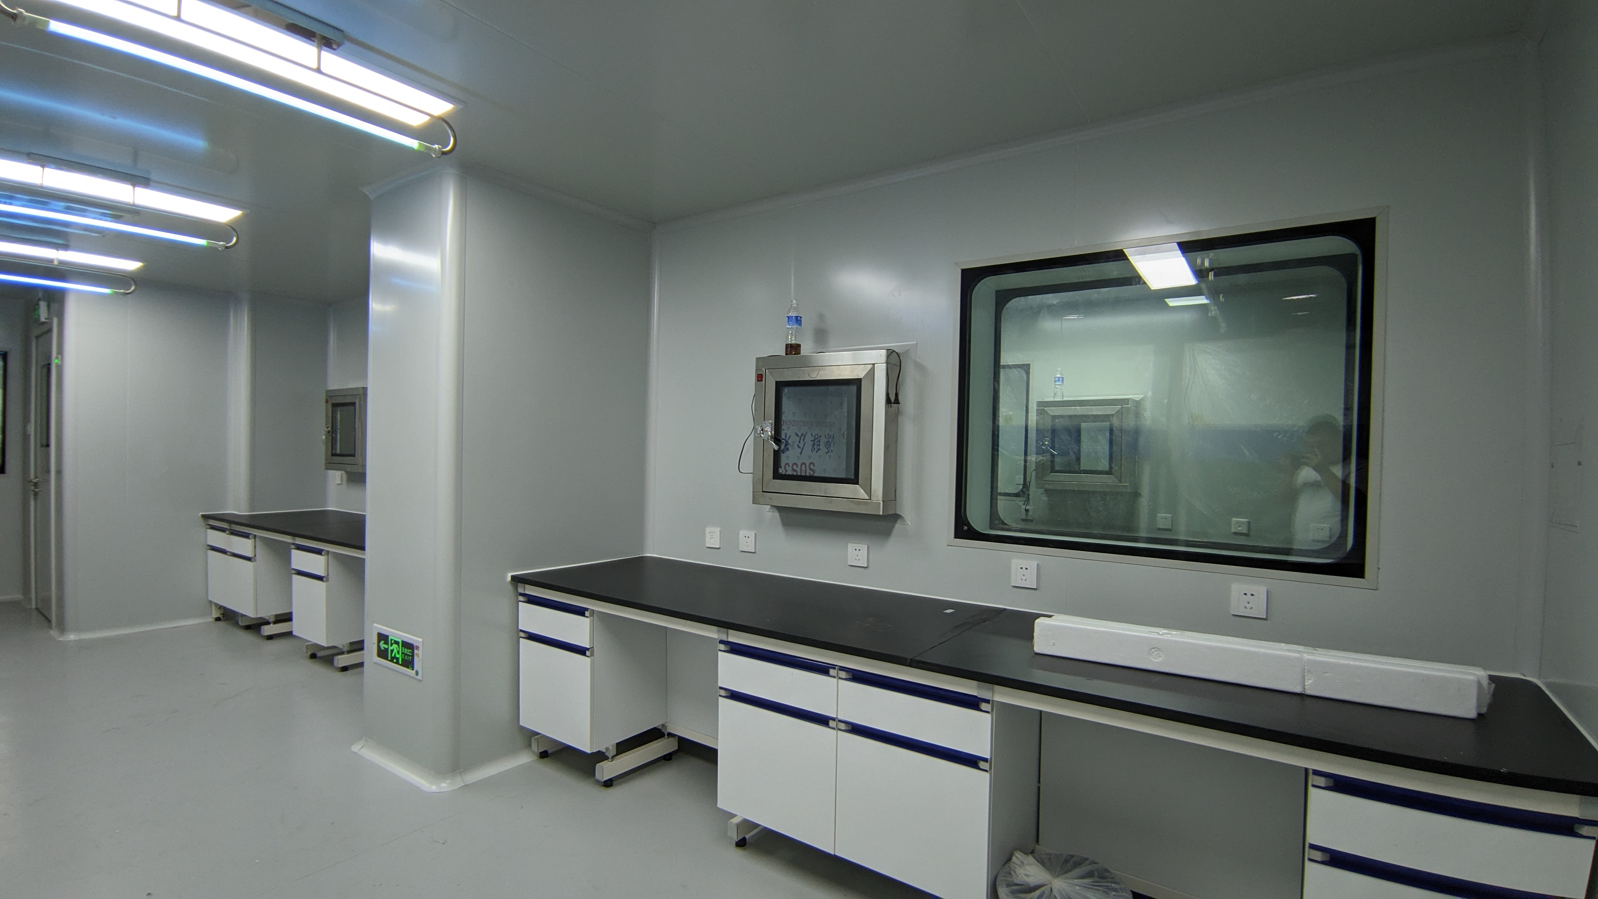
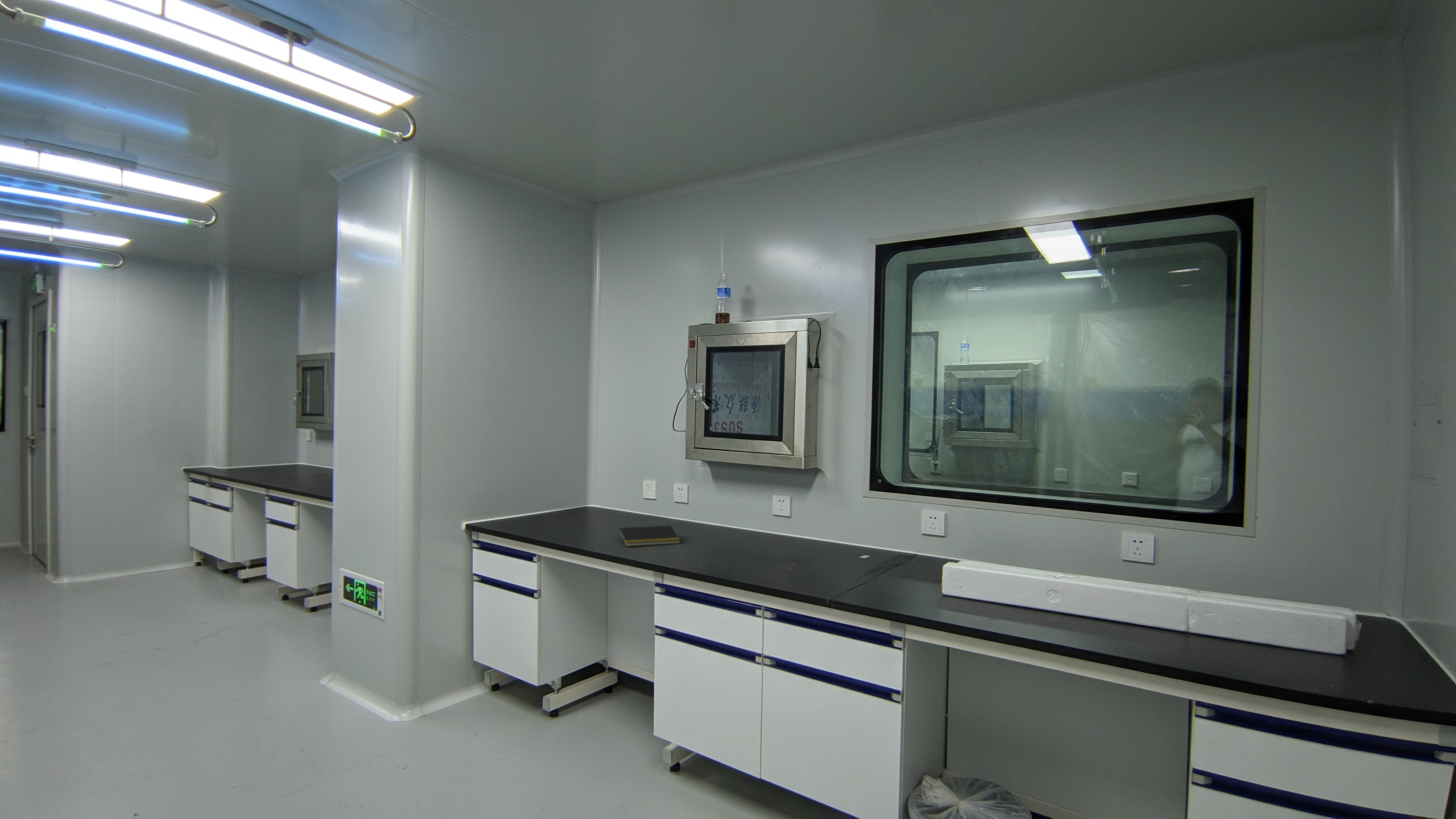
+ notepad [617,525,681,547]
